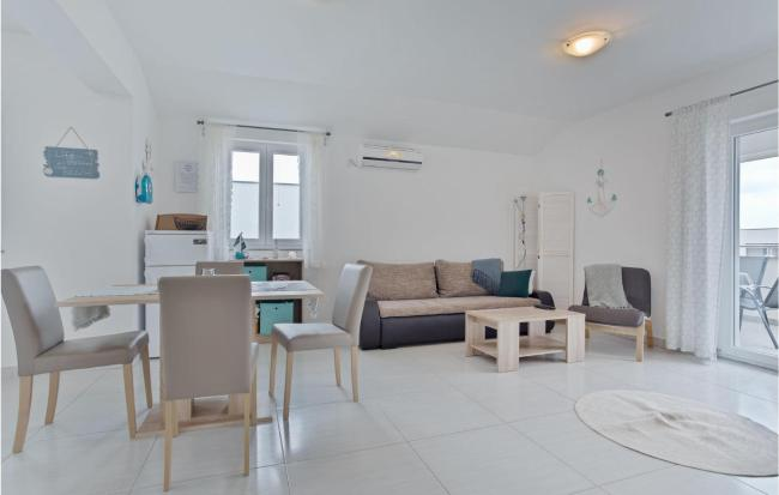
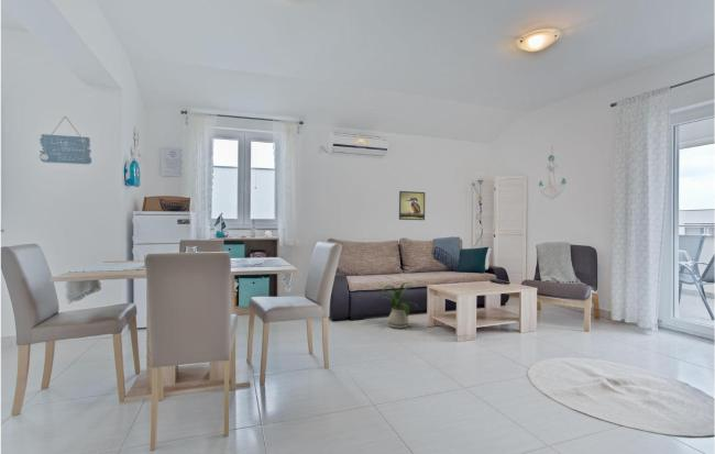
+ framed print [398,190,426,221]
+ house plant [377,280,422,330]
